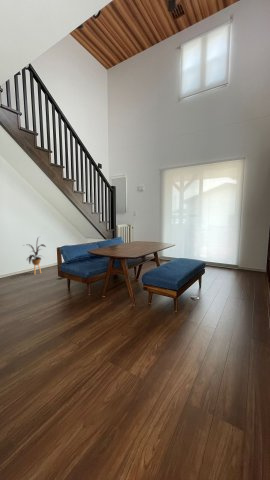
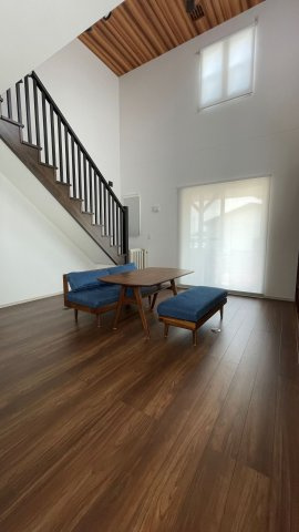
- house plant [21,236,47,276]
